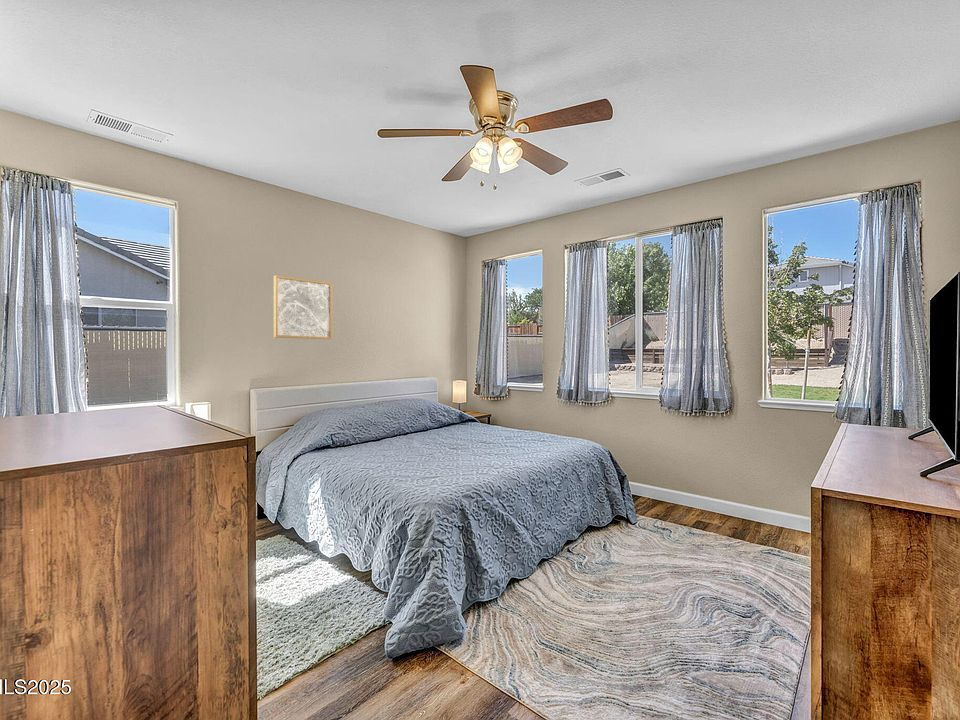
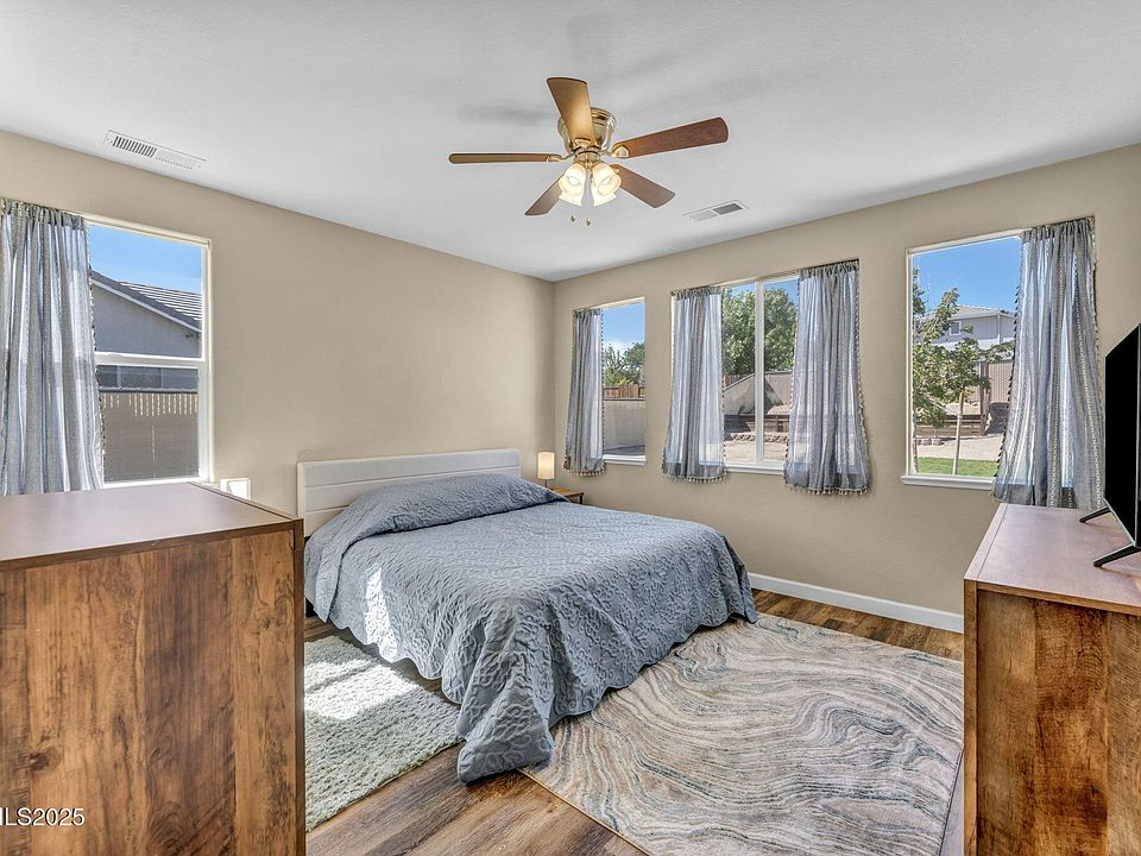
- wall art [273,274,333,340]
